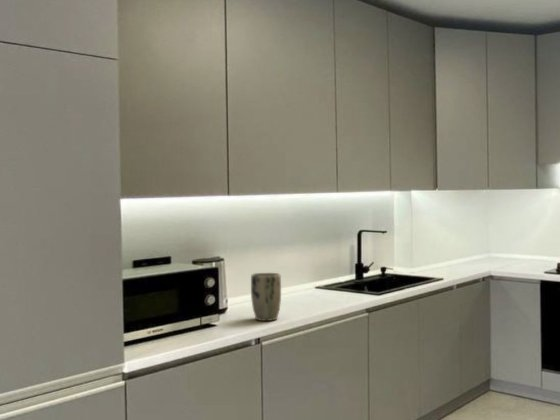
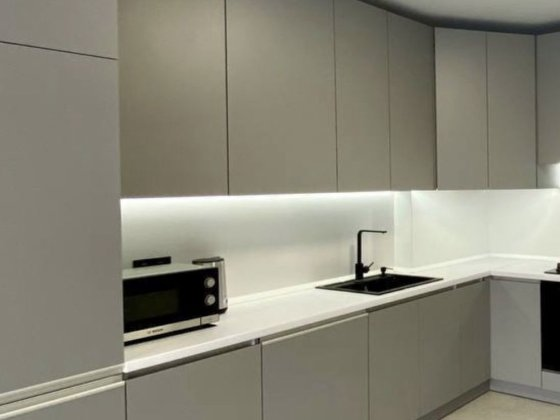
- plant pot [250,272,282,322]
